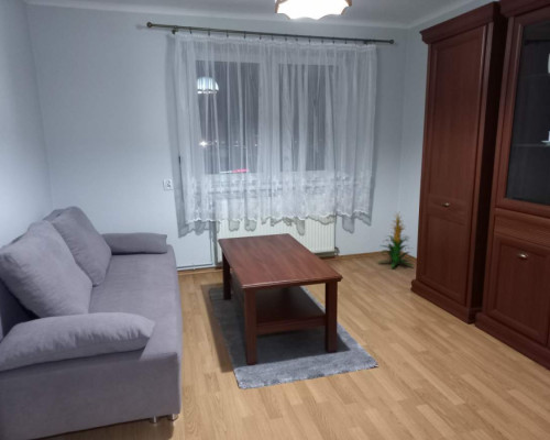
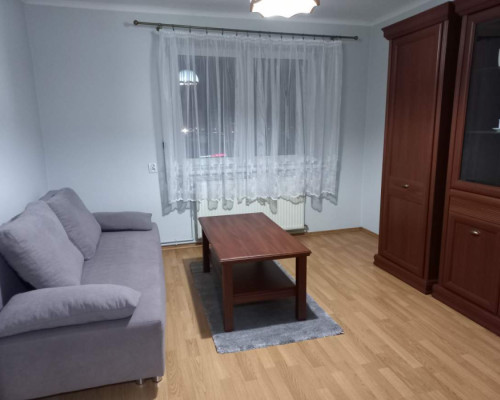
- indoor plant [377,212,416,270]
